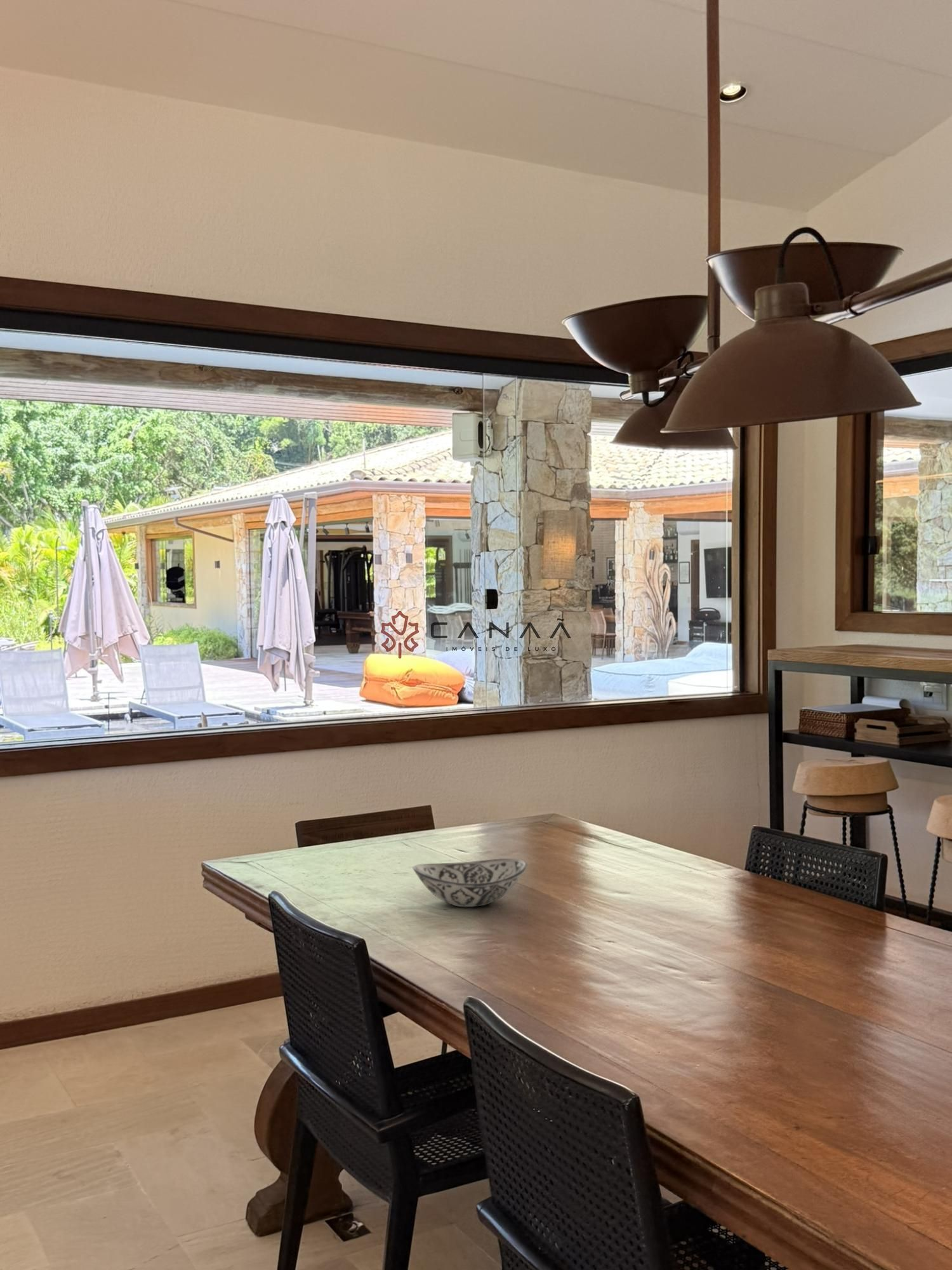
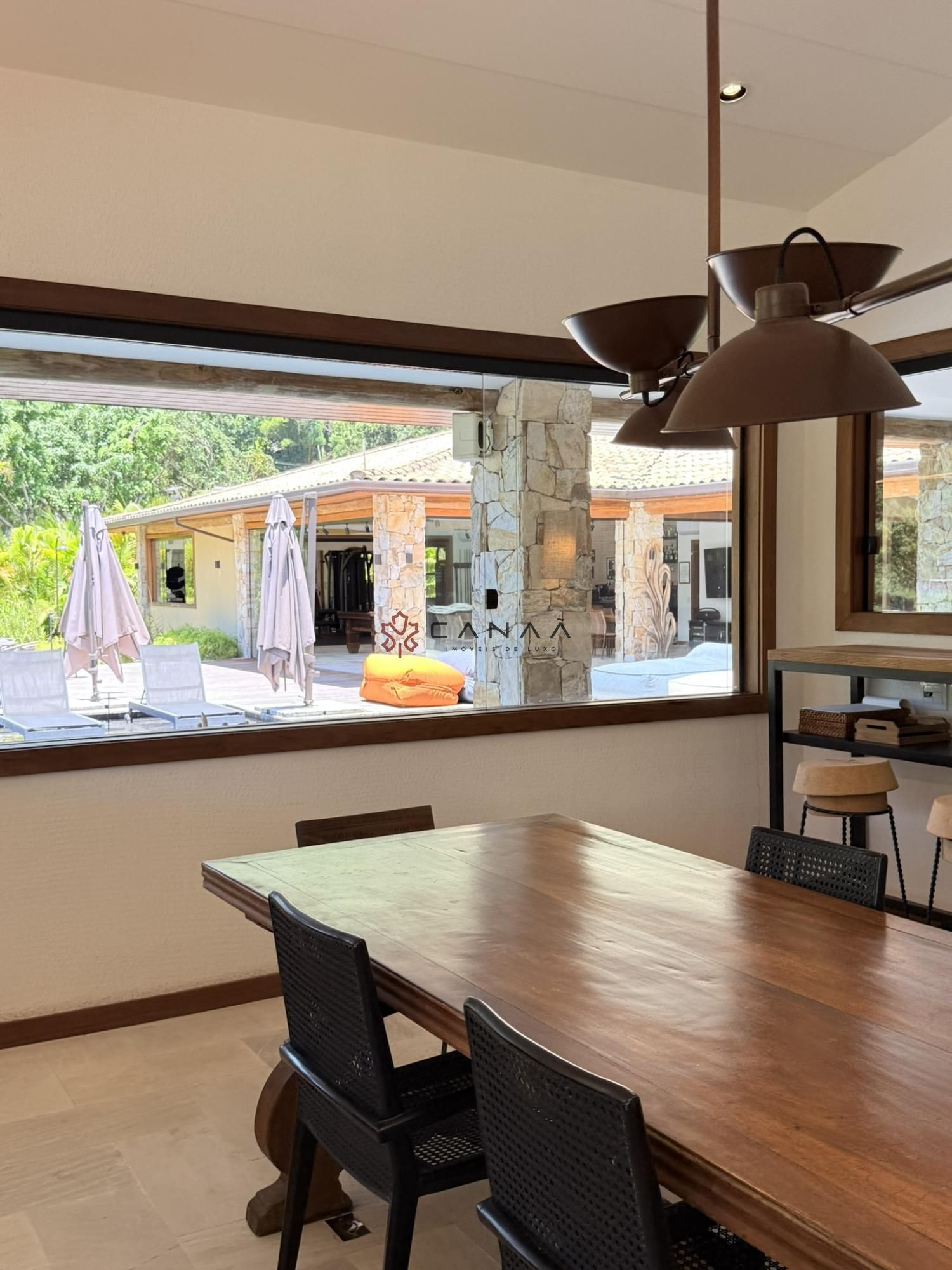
- decorative bowl [413,858,527,907]
